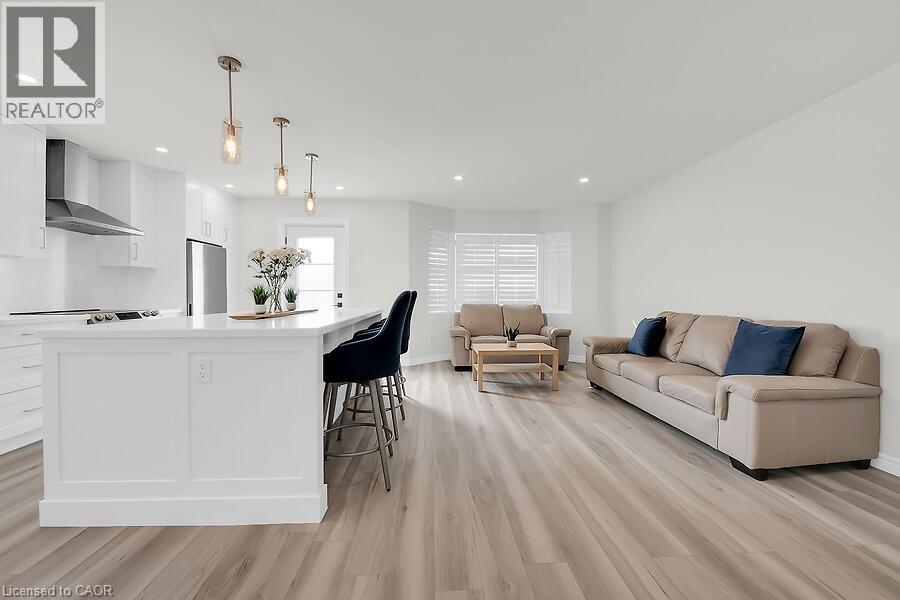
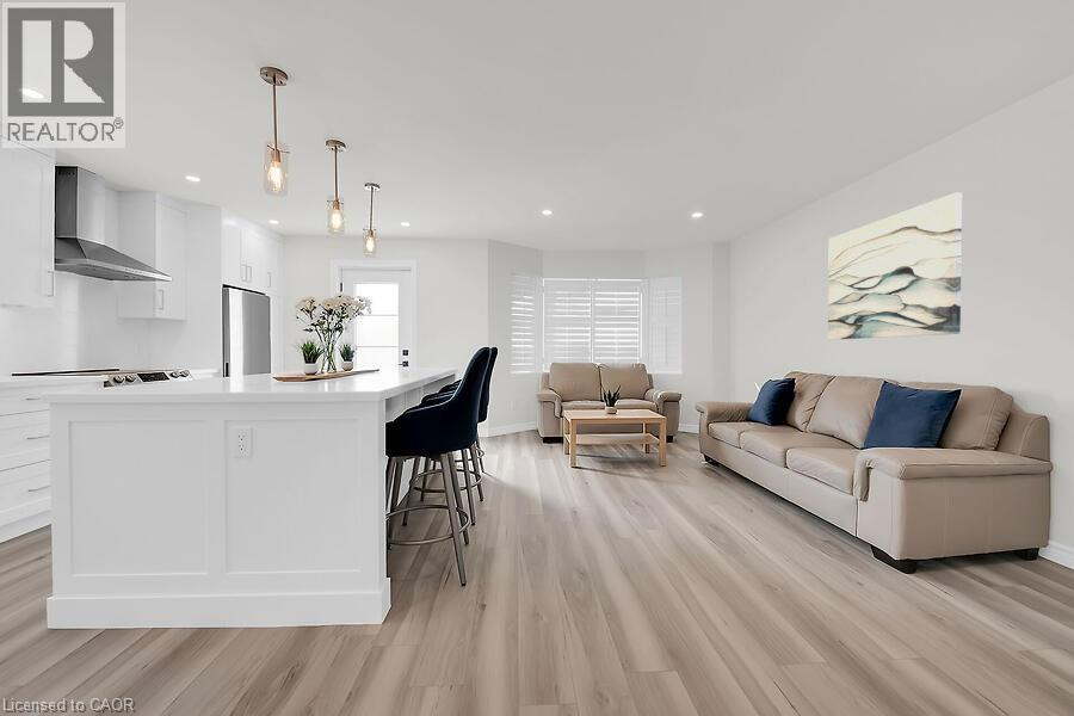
+ wall art [827,191,963,341]
